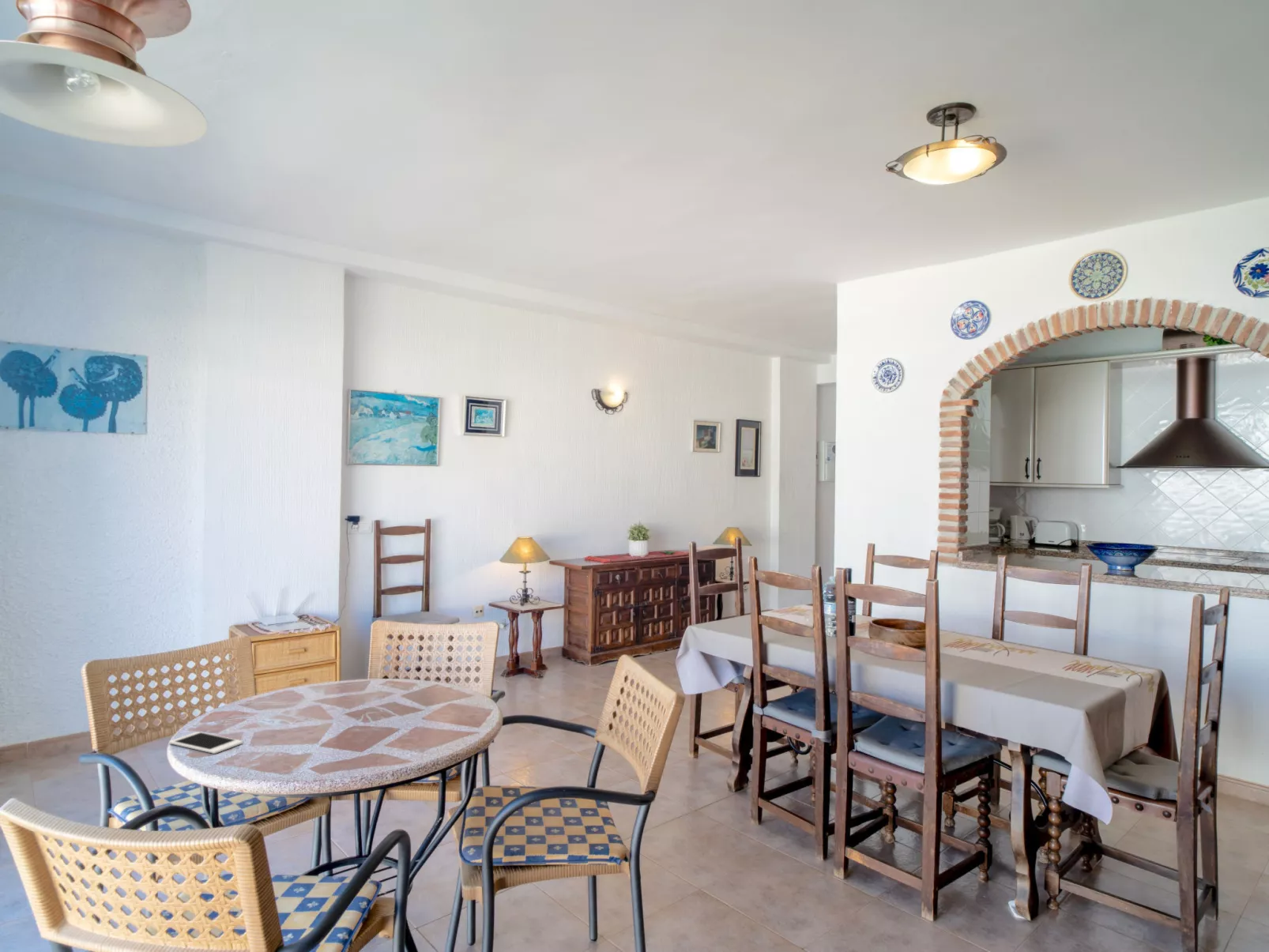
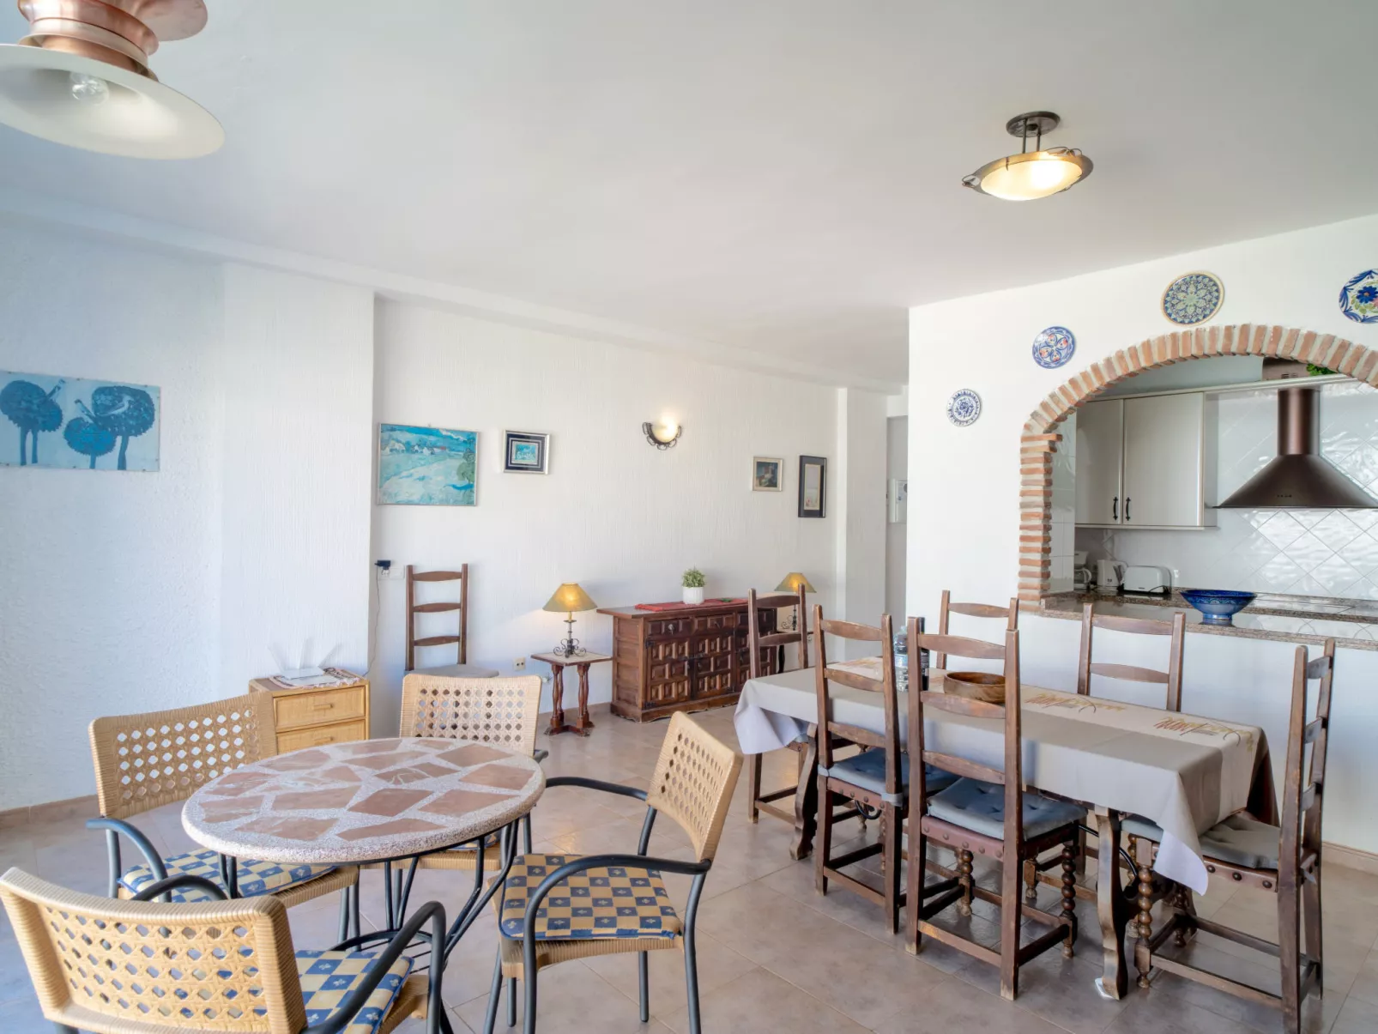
- cell phone [168,731,243,754]
